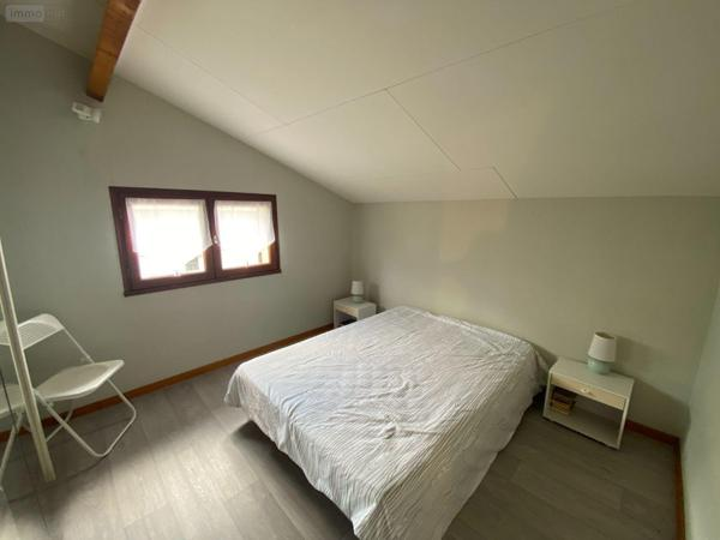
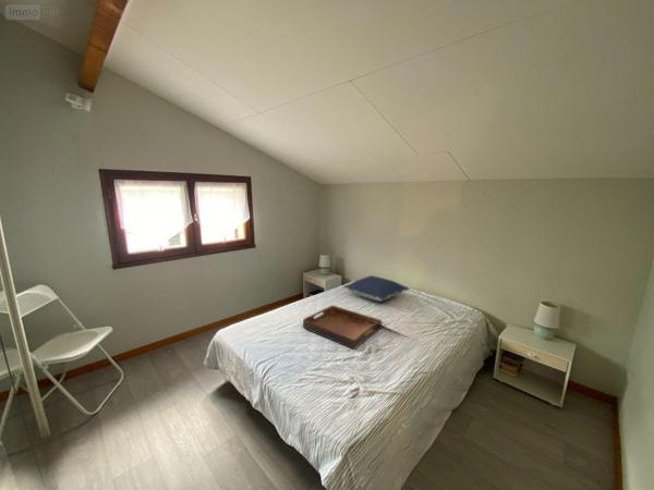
+ serving tray [302,304,383,351]
+ pillow [341,274,411,303]
